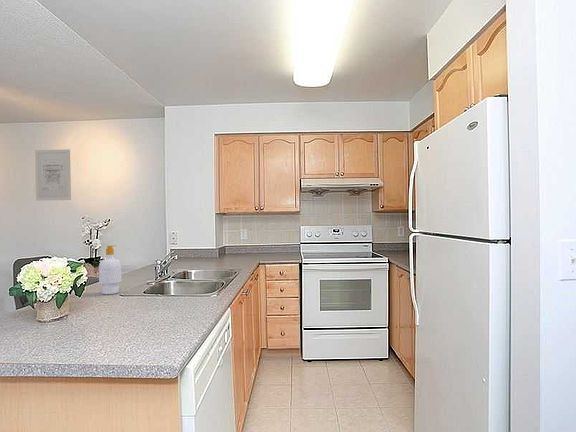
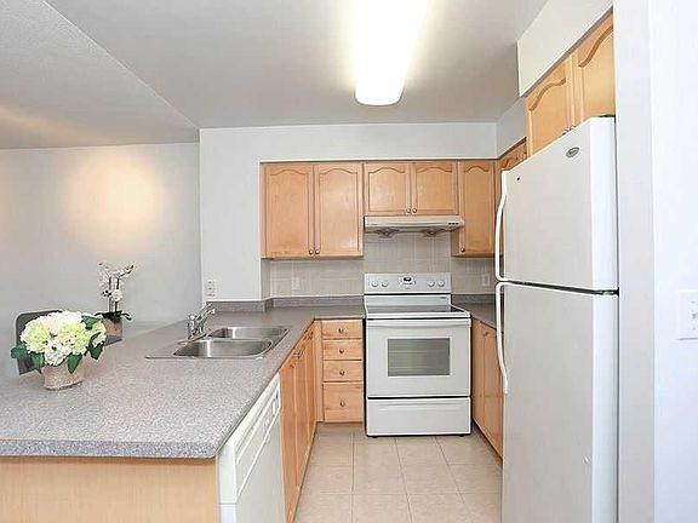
- soap bottle [98,244,122,295]
- wall art [34,148,72,202]
